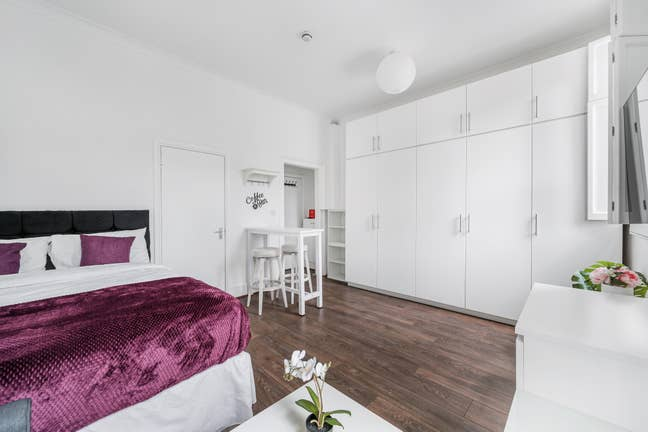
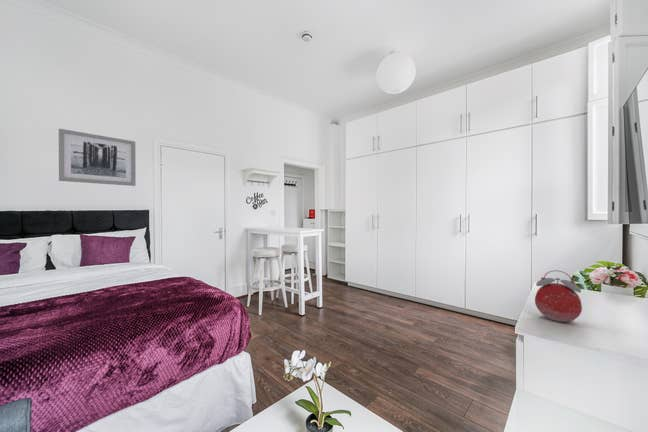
+ wall art [58,128,137,187]
+ alarm clock [534,269,583,323]
